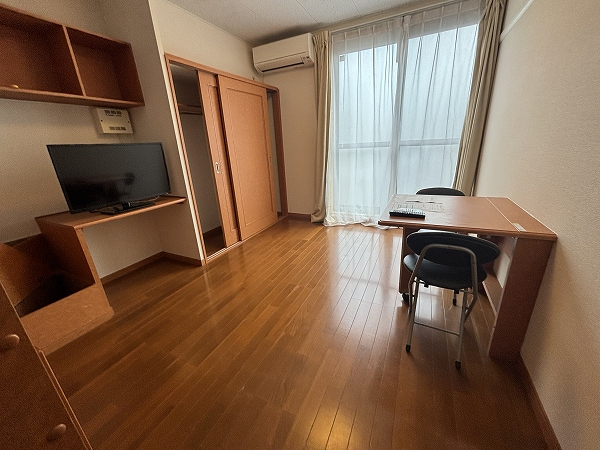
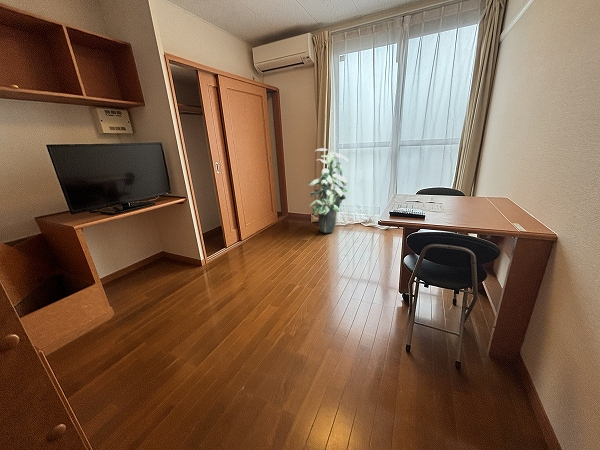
+ indoor plant [306,147,352,234]
